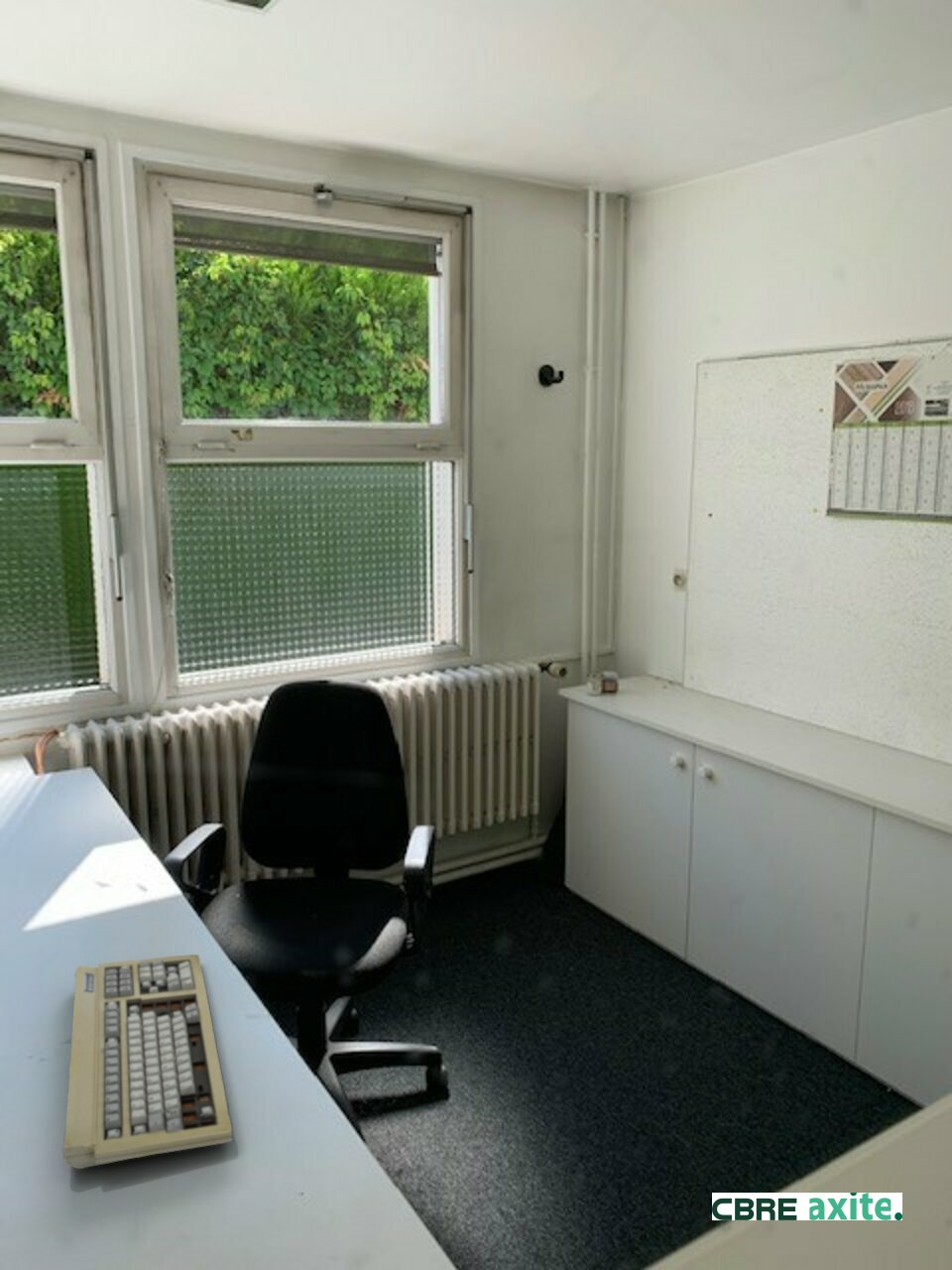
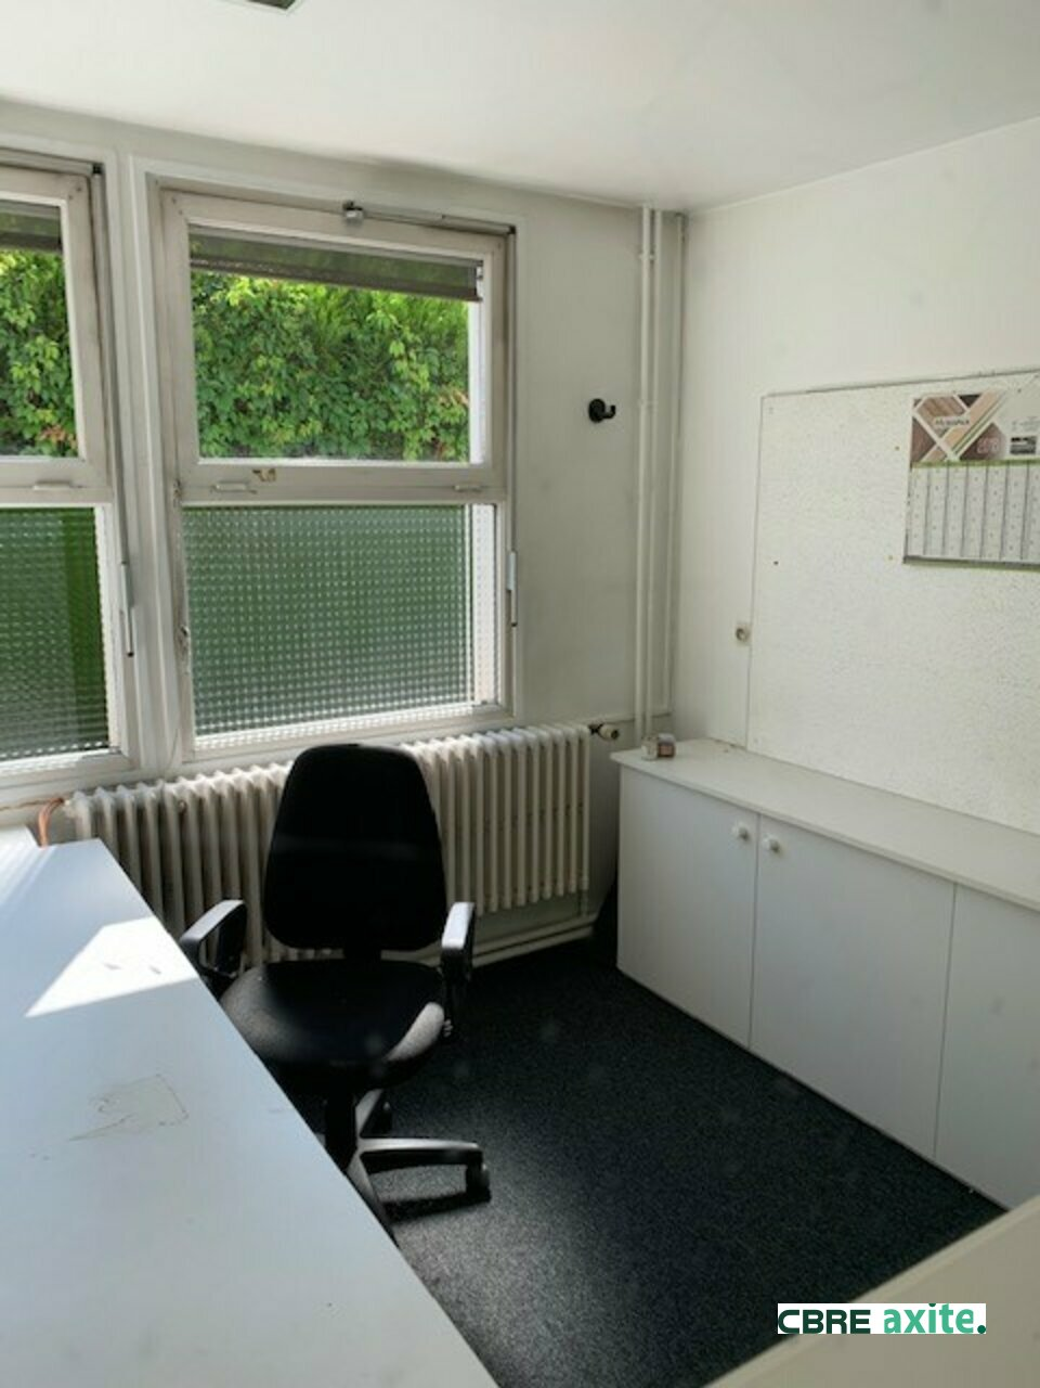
- keyboard [61,953,233,1170]
